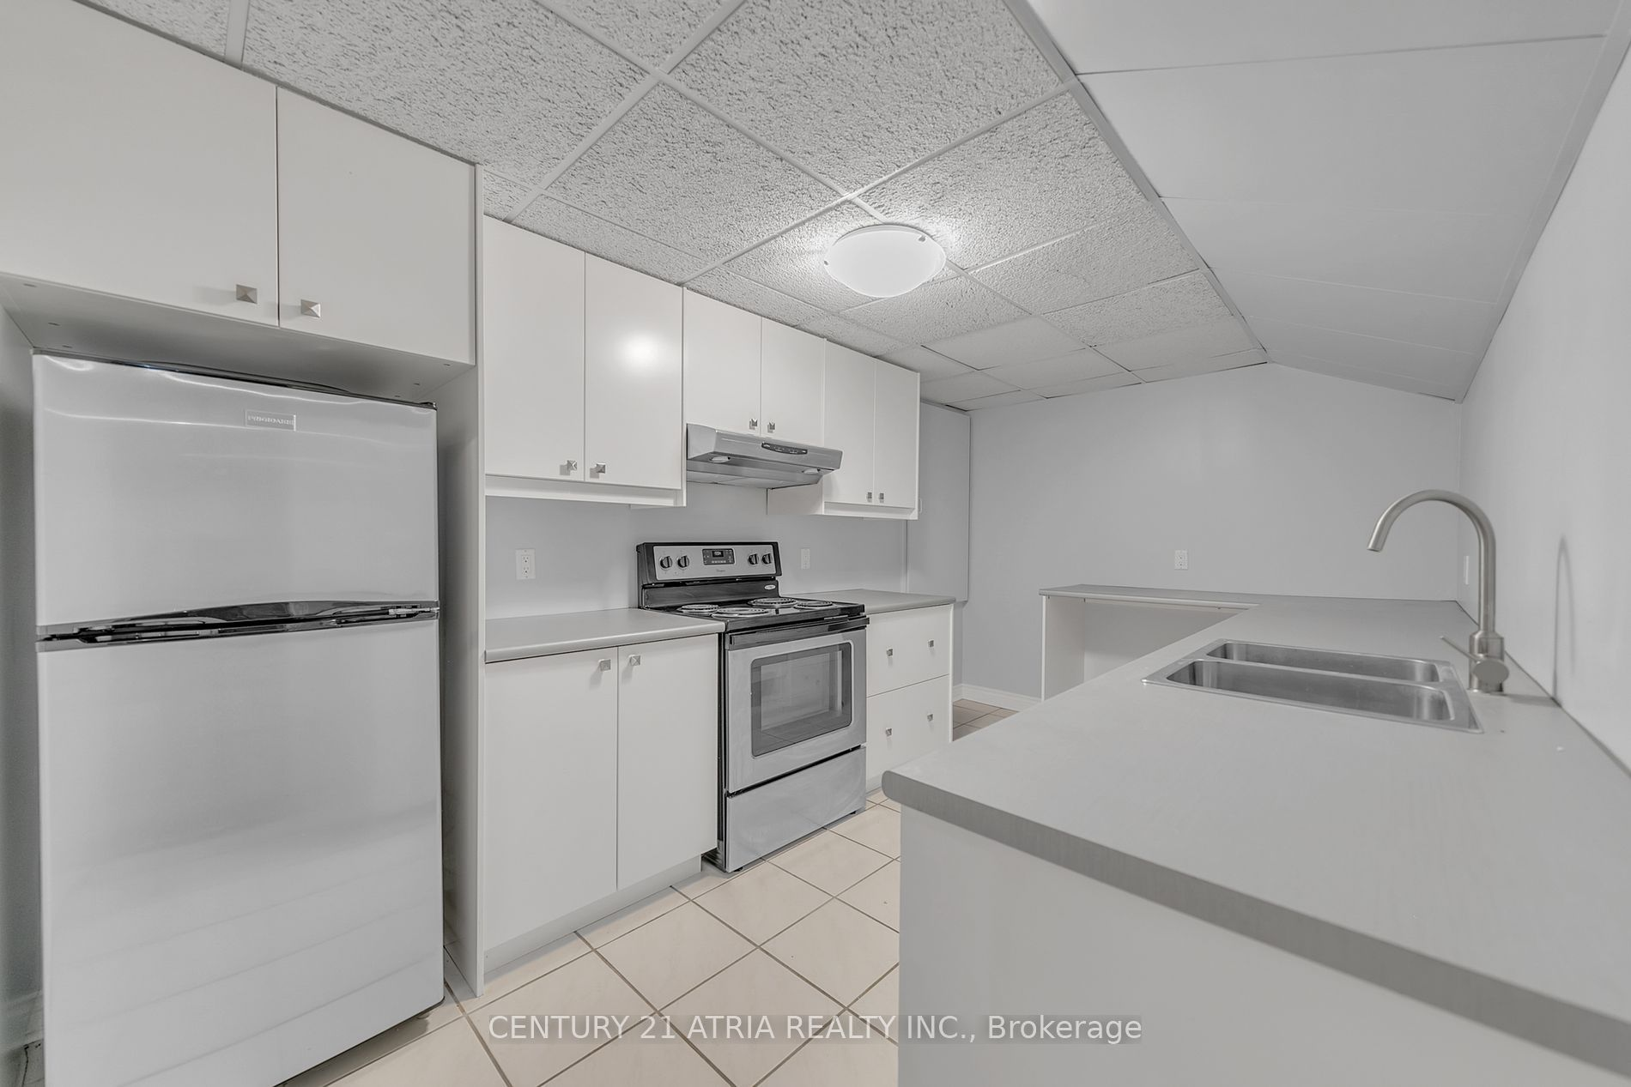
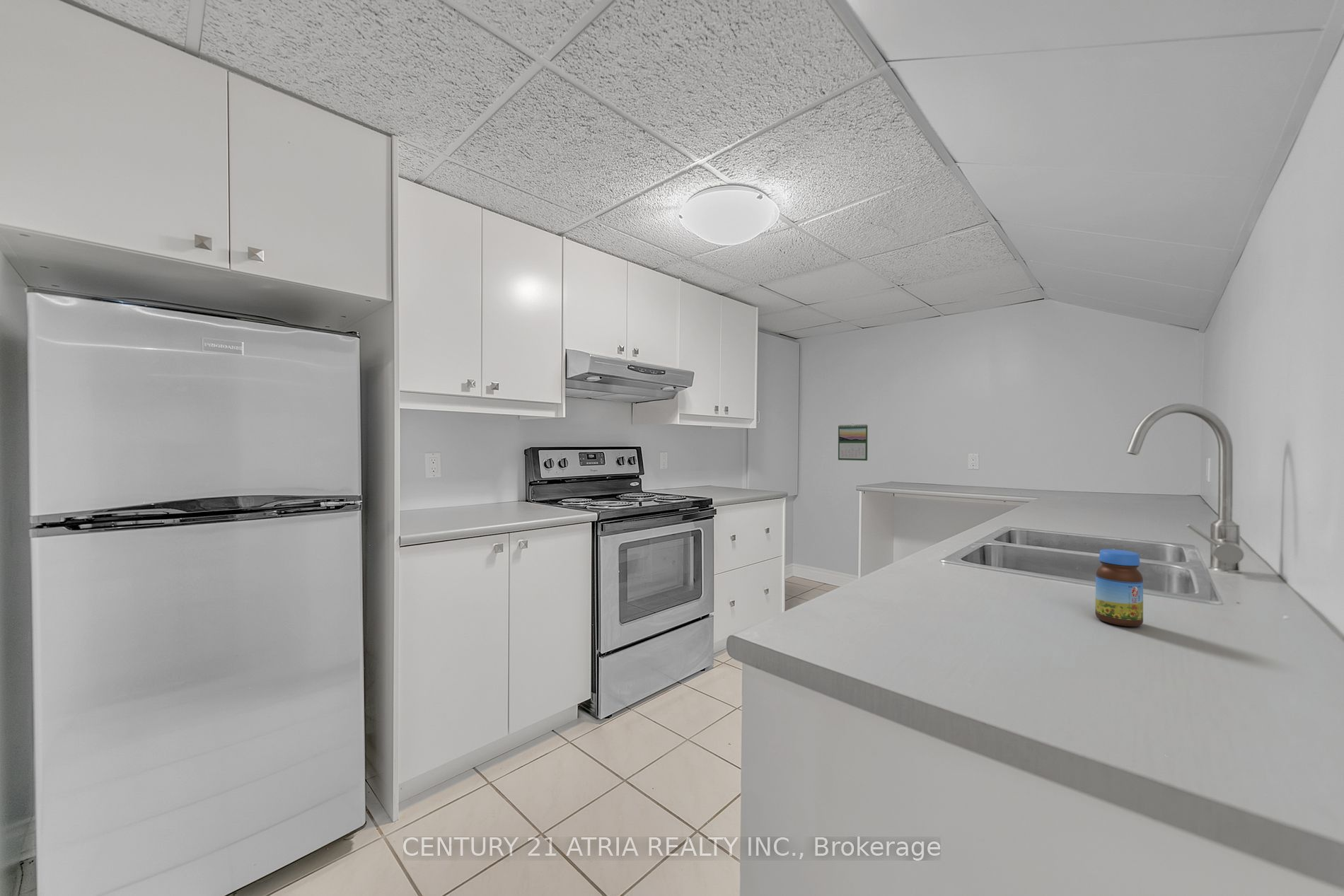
+ jar [1095,549,1144,627]
+ calendar [838,424,869,461]
